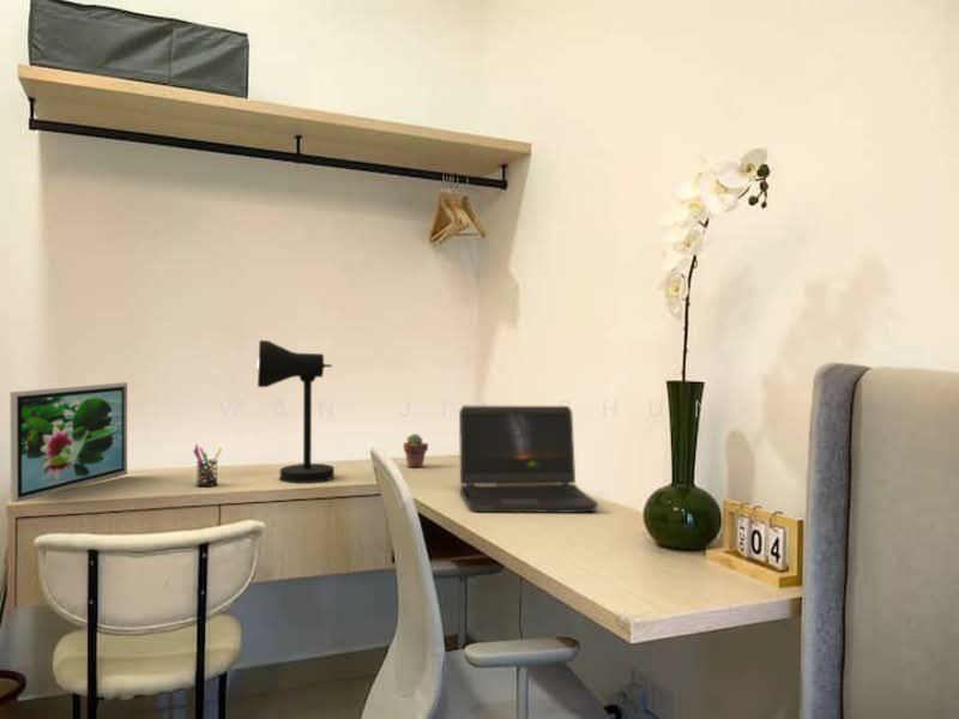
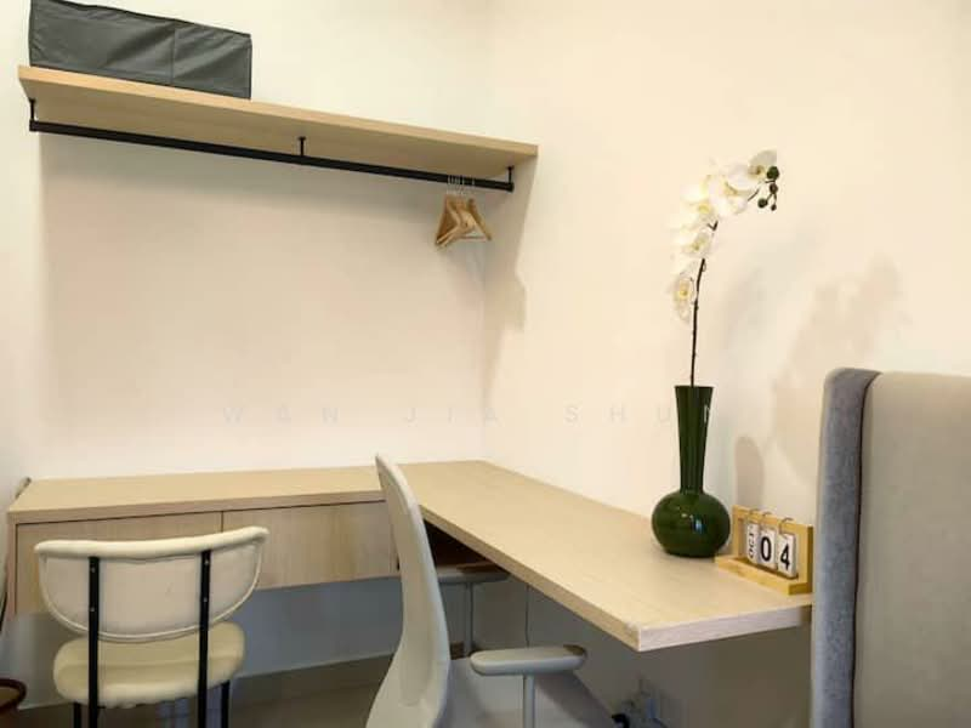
- picture frame [10,381,128,503]
- laptop computer [458,405,599,514]
- pen holder [192,443,223,488]
- potted succulent [403,433,429,469]
- desk lamp [255,339,336,484]
